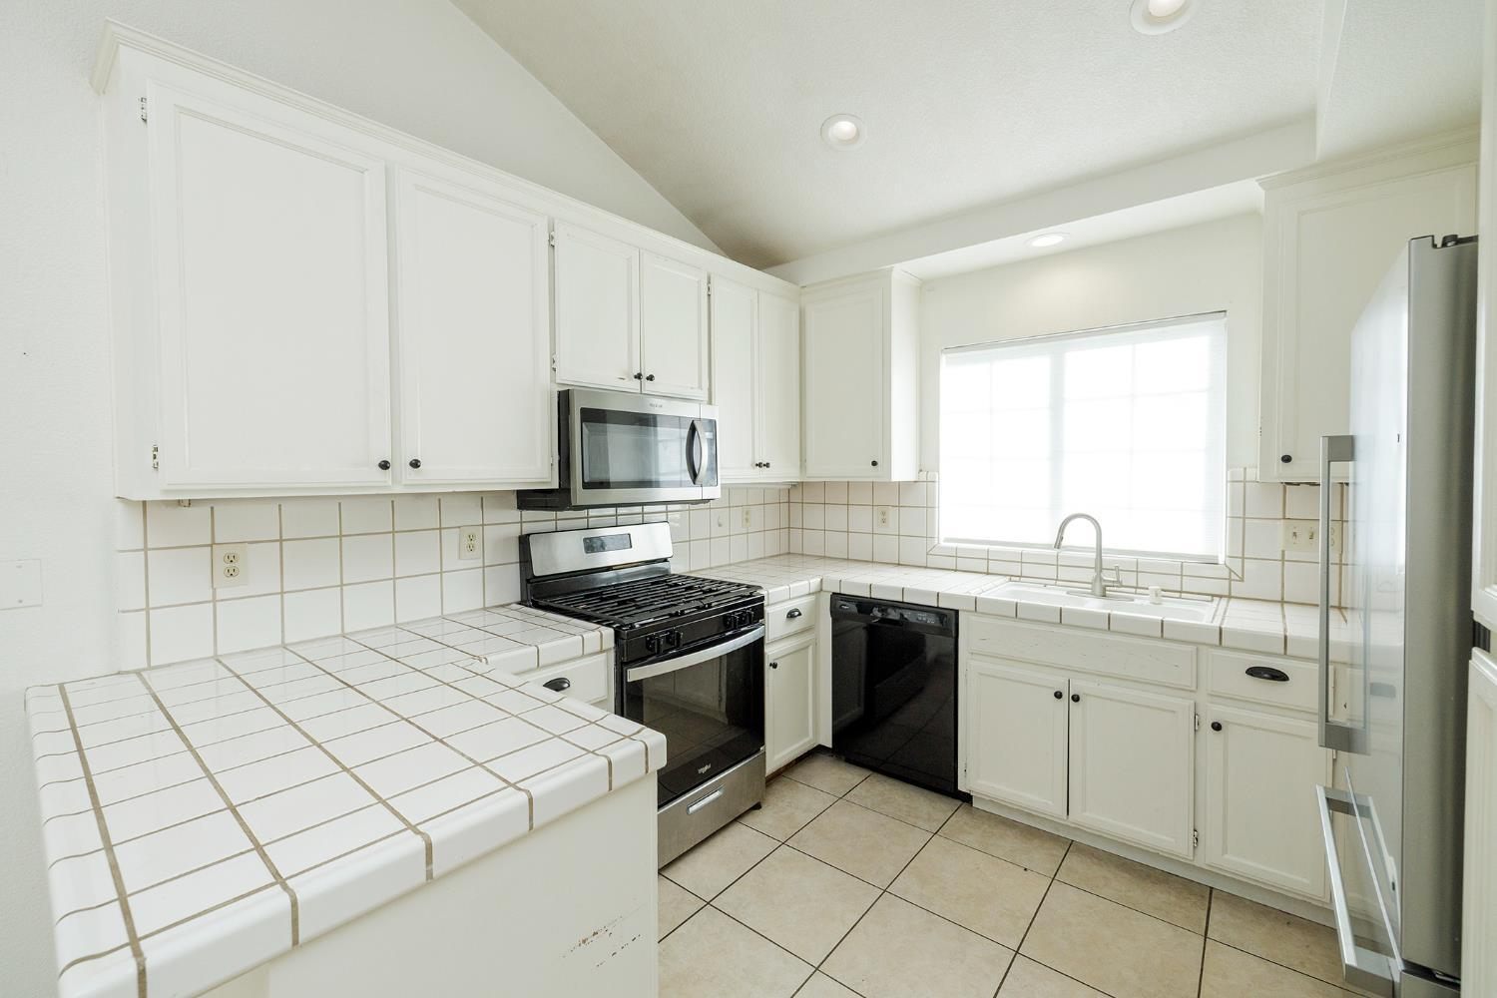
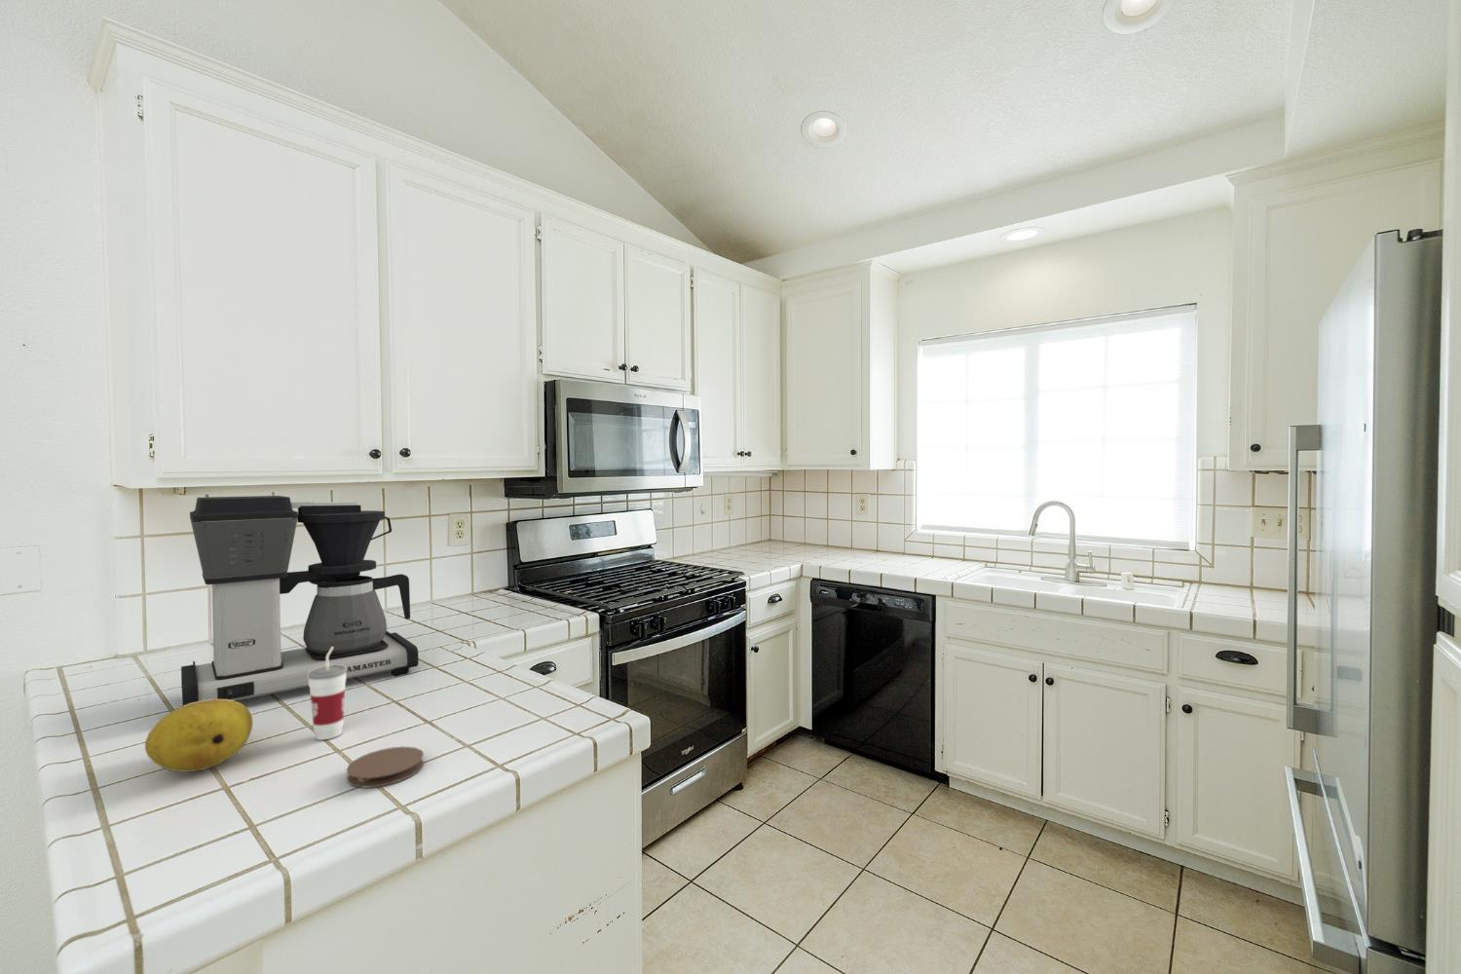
+ fruit [145,699,254,773]
+ coffee maker [180,495,419,707]
+ cup [308,648,347,741]
+ coaster [346,746,425,789]
